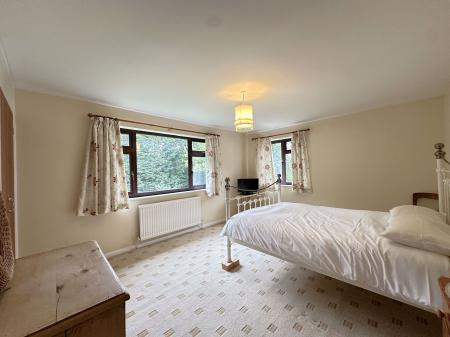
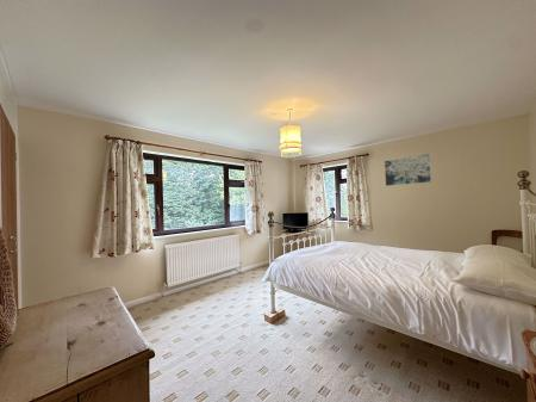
+ wall art [384,153,432,187]
